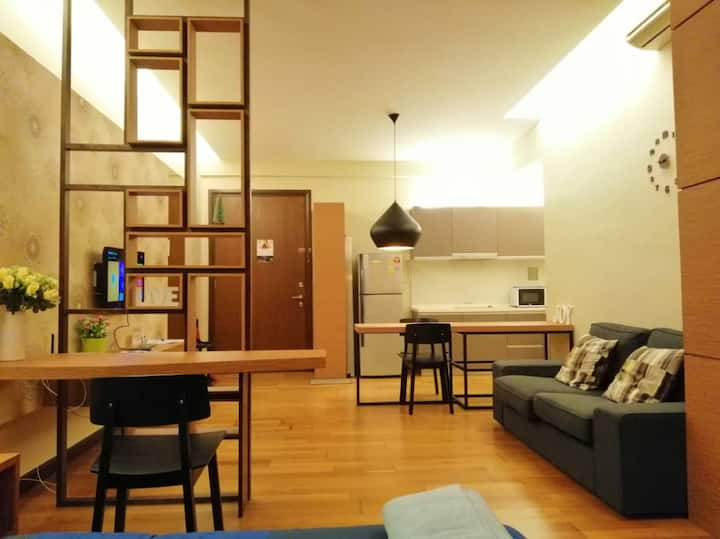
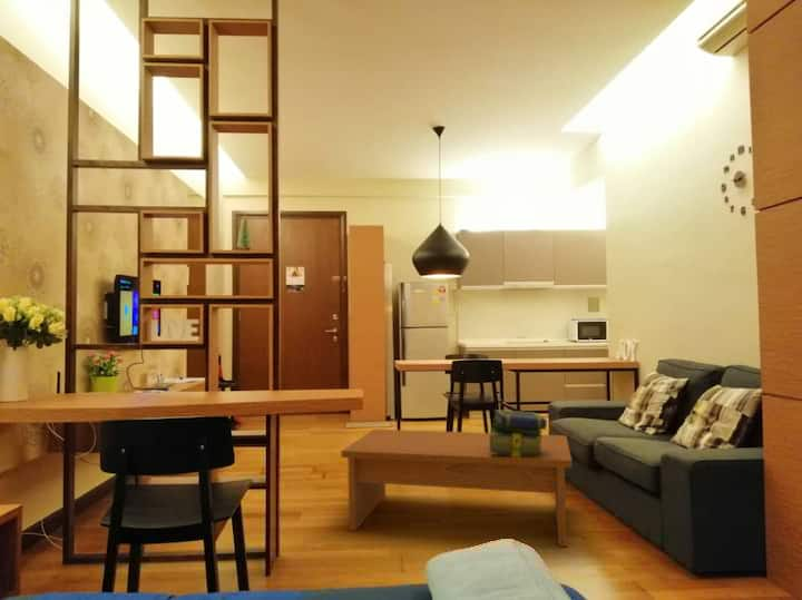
+ coffee table [340,429,574,548]
+ stack of books [489,409,548,458]
